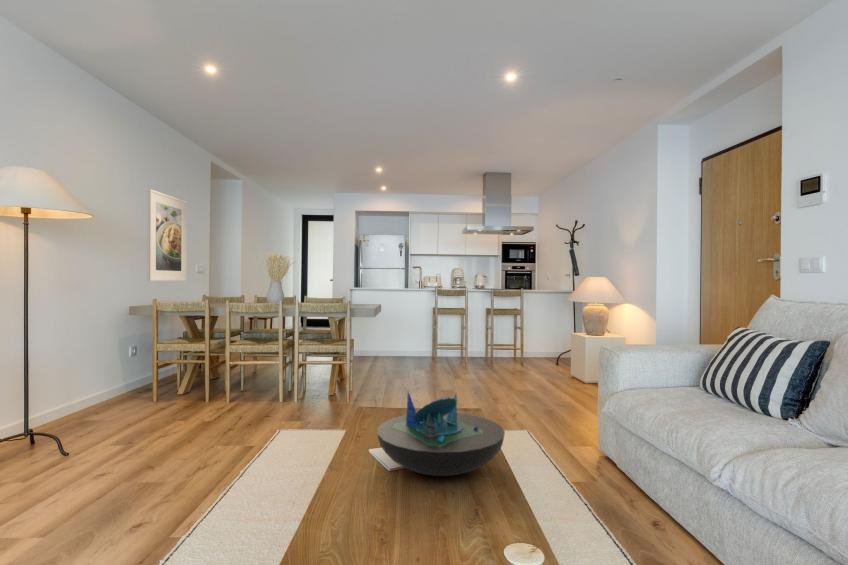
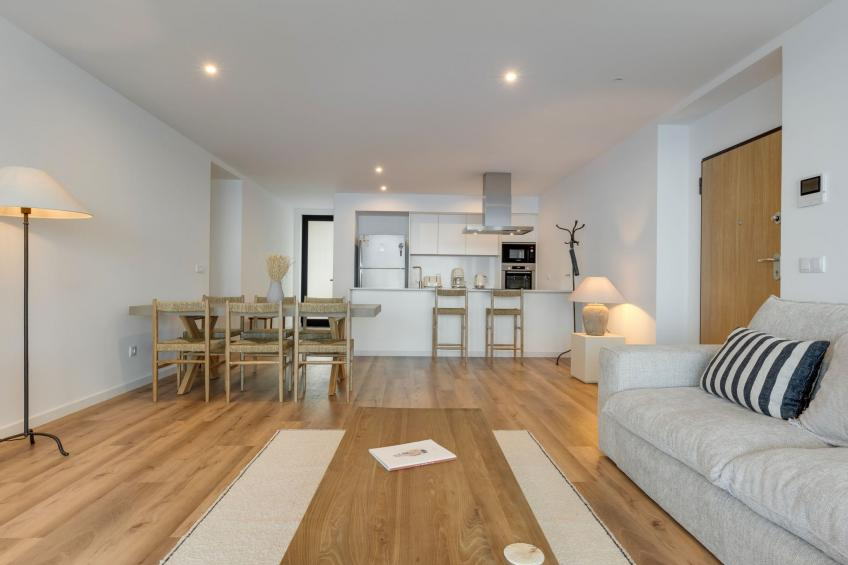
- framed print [147,188,188,282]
- decorative bowl [377,390,506,477]
